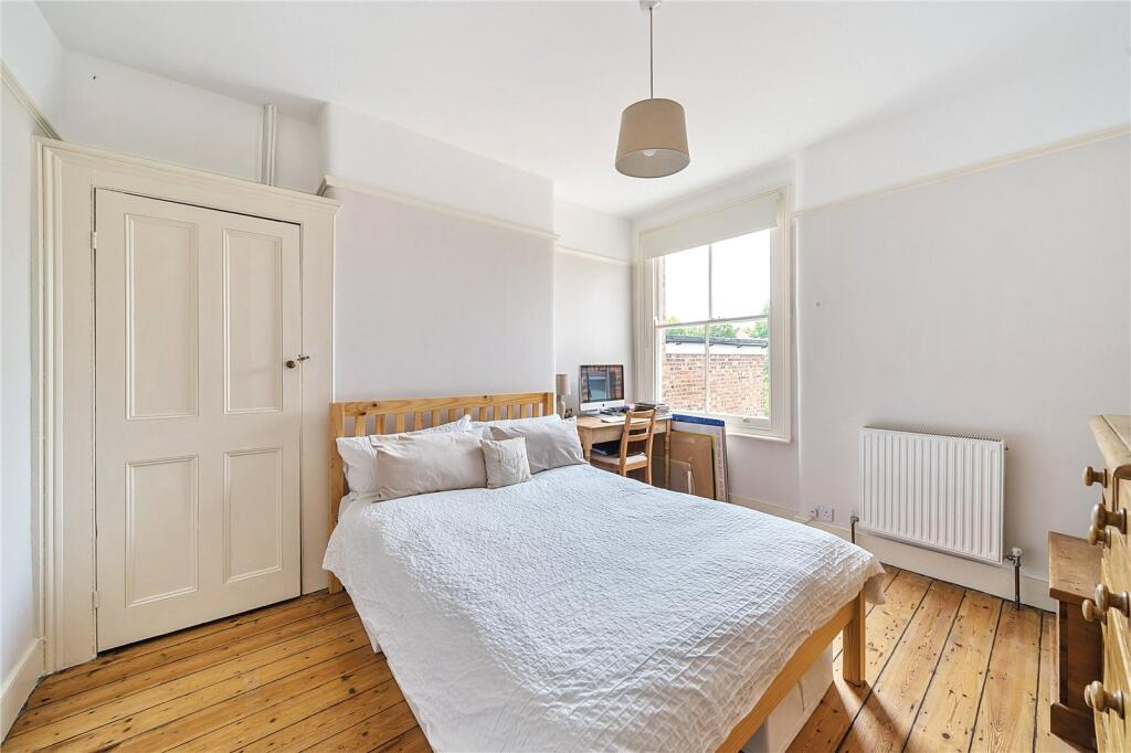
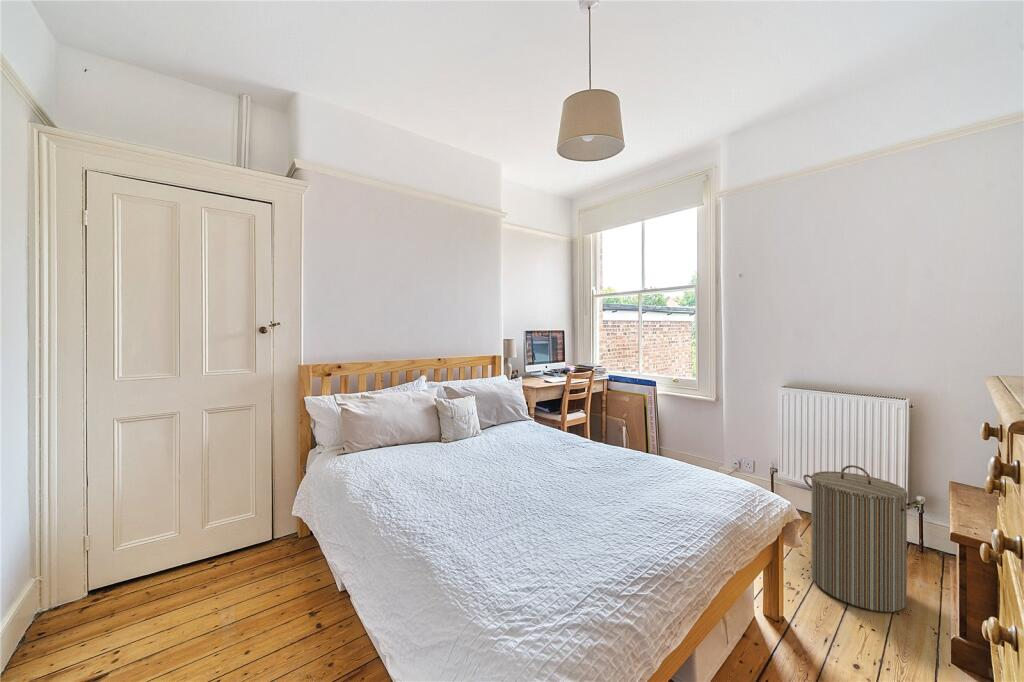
+ laundry hamper [802,464,922,613]
